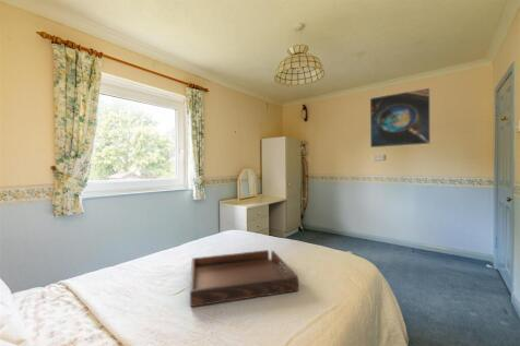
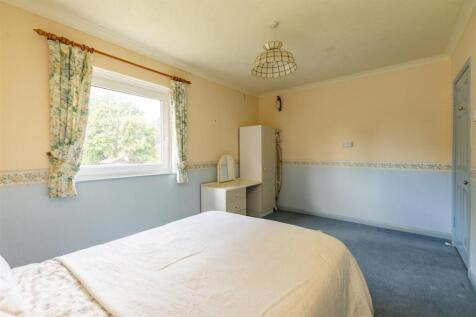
- serving tray [189,249,299,308]
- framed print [369,86,432,148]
